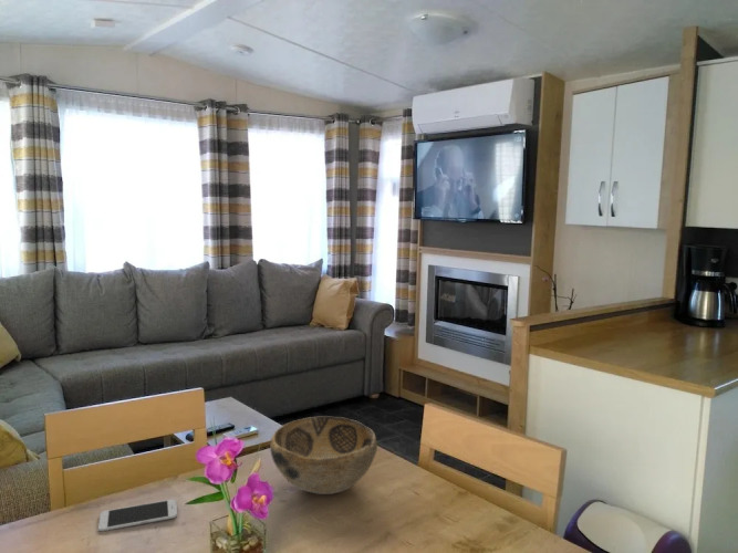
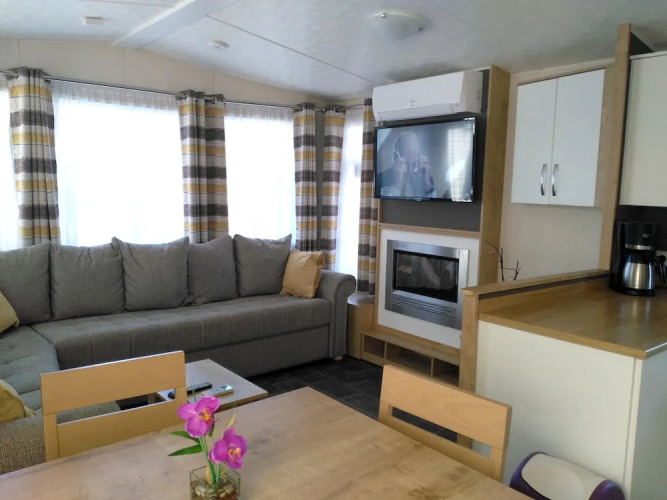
- smartphone [97,498,178,532]
- decorative bowl [269,415,378,495]
